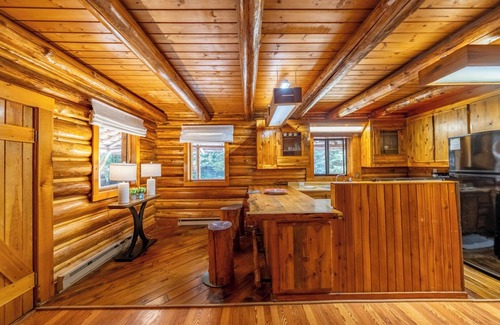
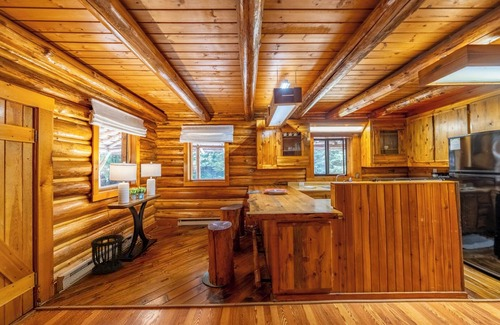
+ wastebasket [90,234,125,275]
